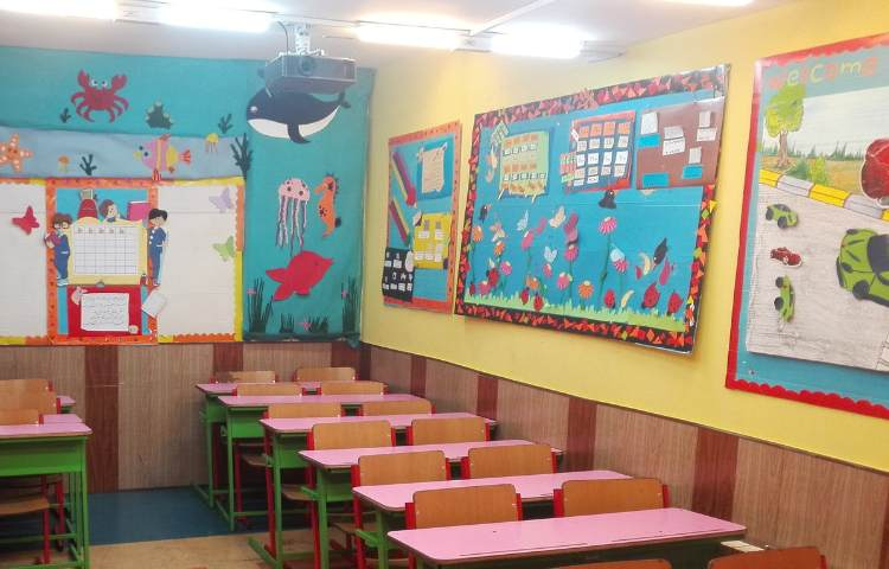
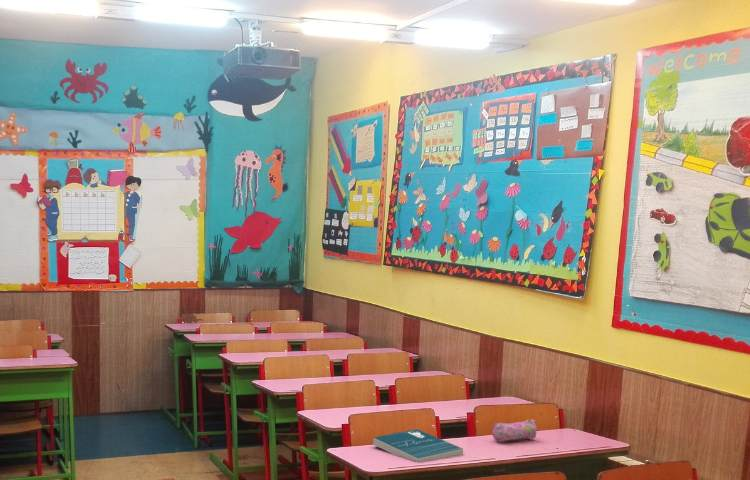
+ book [372,428,464,463]
+ pencil case [491,419,538,443]
